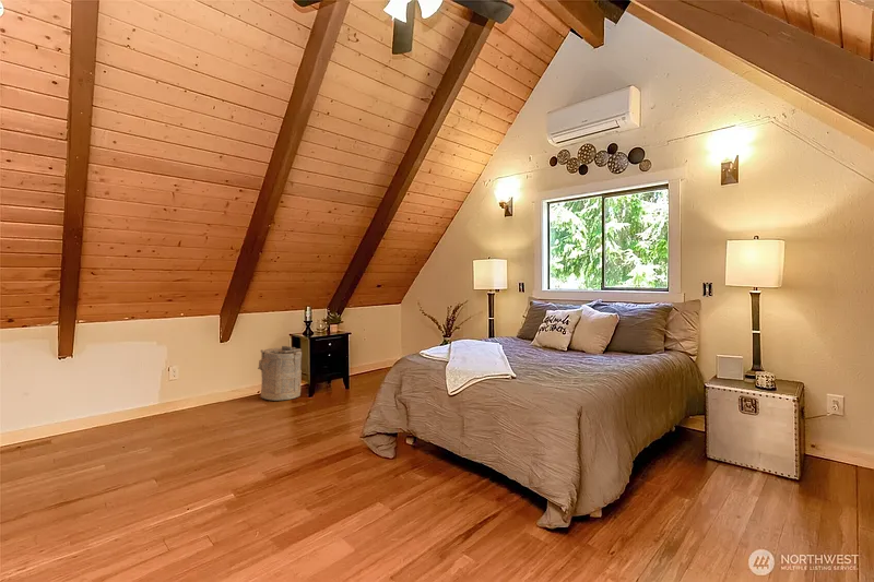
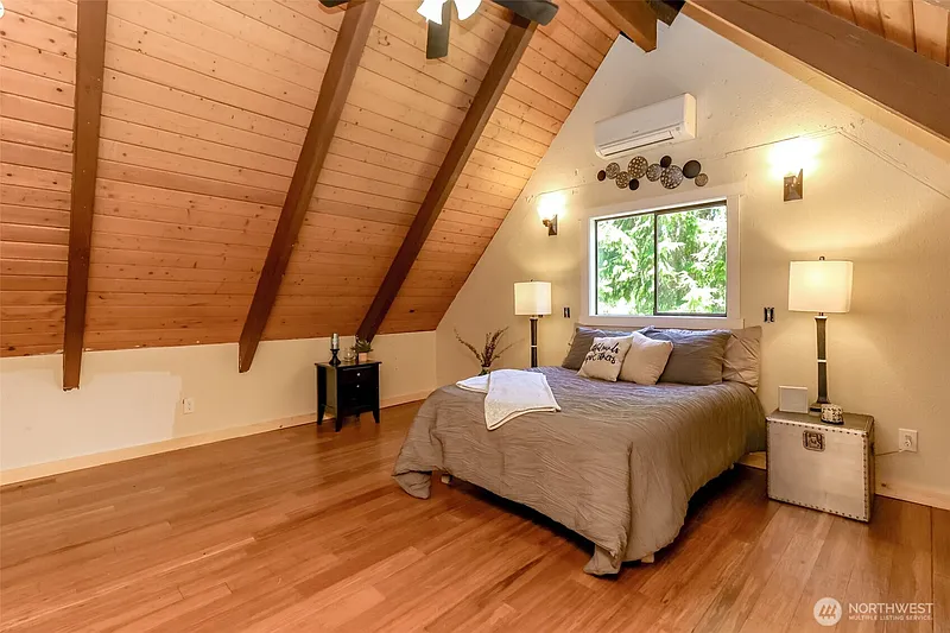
- laundry hamper [257,345,303,402]
